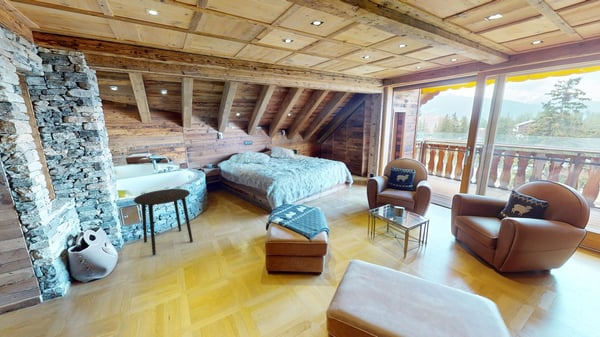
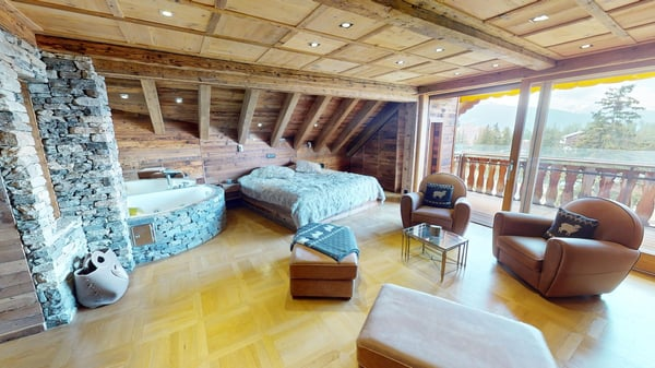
- side table [133,188,194,256]
